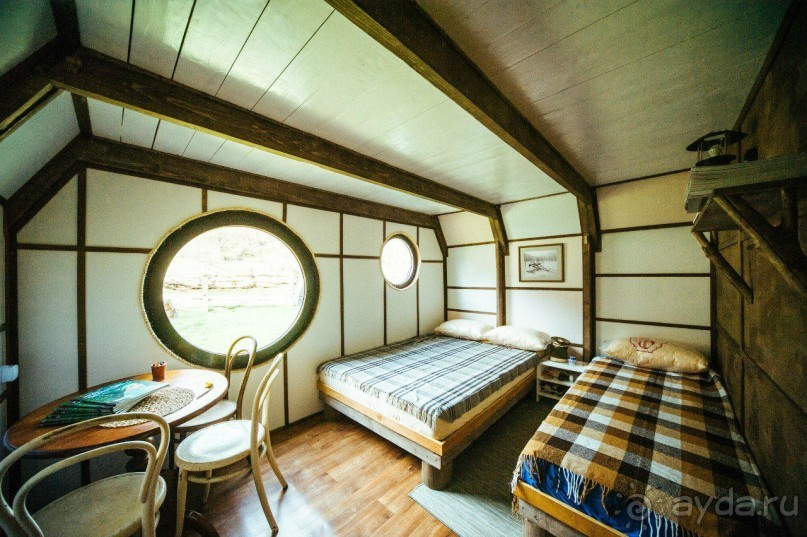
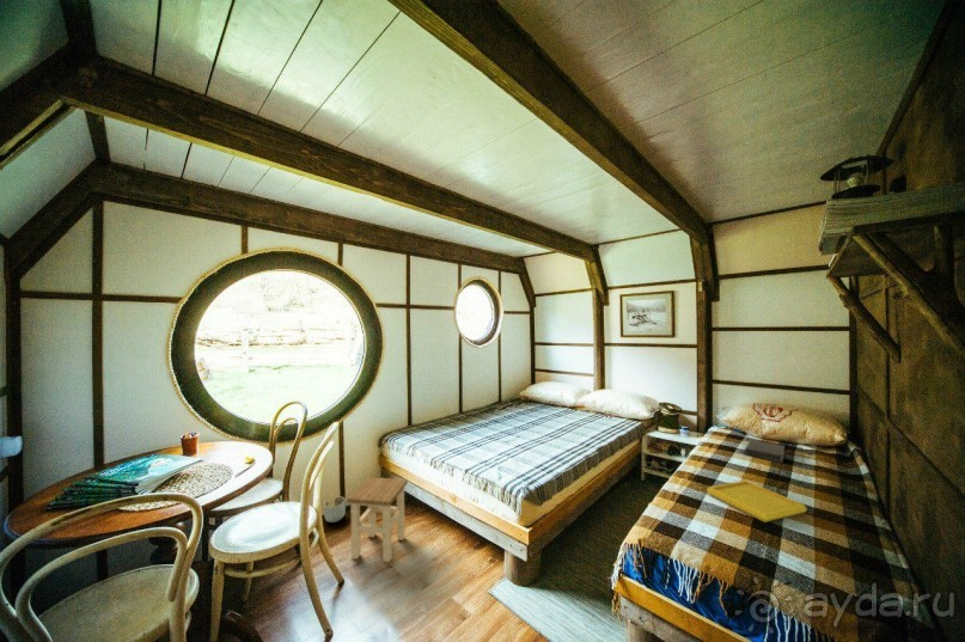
+ stool [346,476,409,563]
+ serving tray [706,479,808,524]
+ planter [323,496,347,524]
+ book [743,439,786,464]
